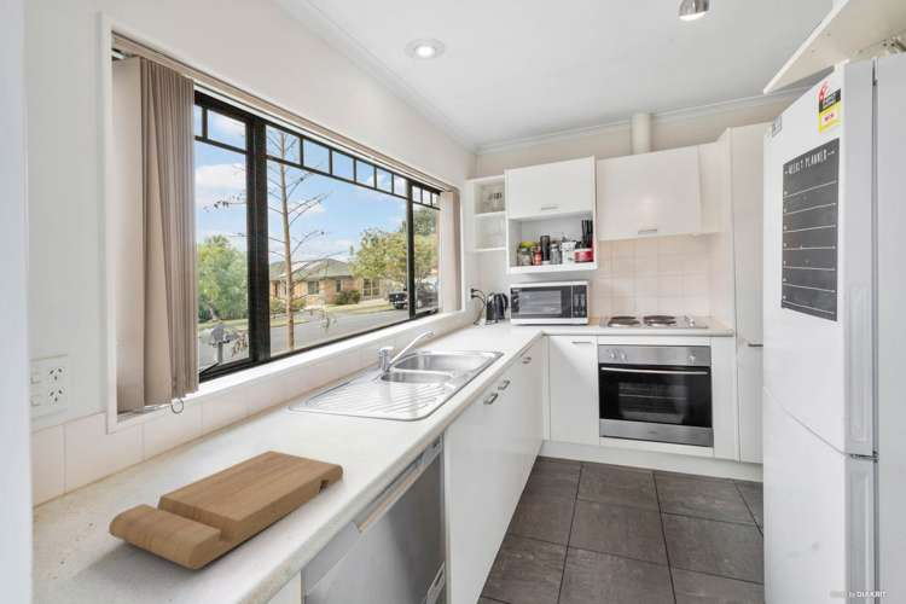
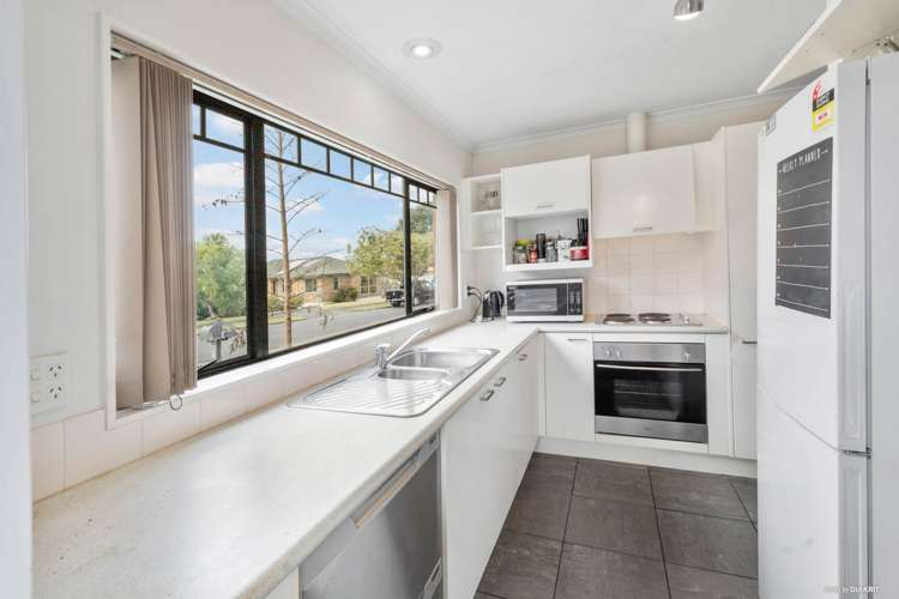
- cutting board [108,449,344,570]
